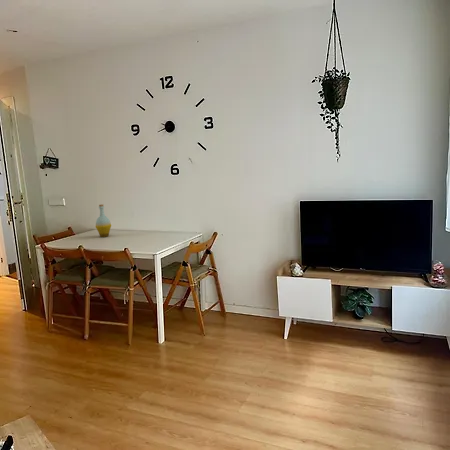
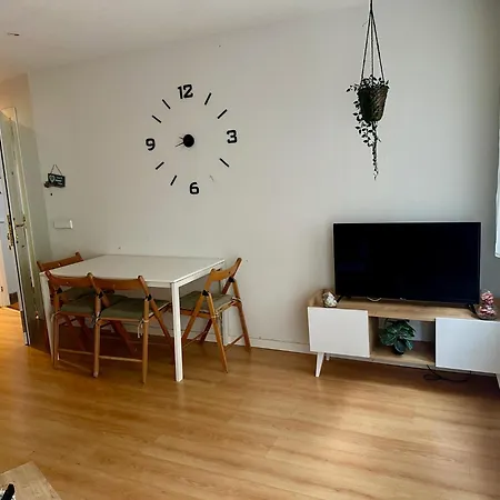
- bottle [94,203,112,238]
